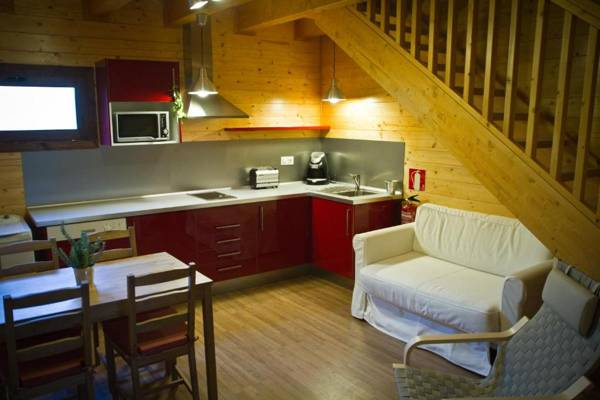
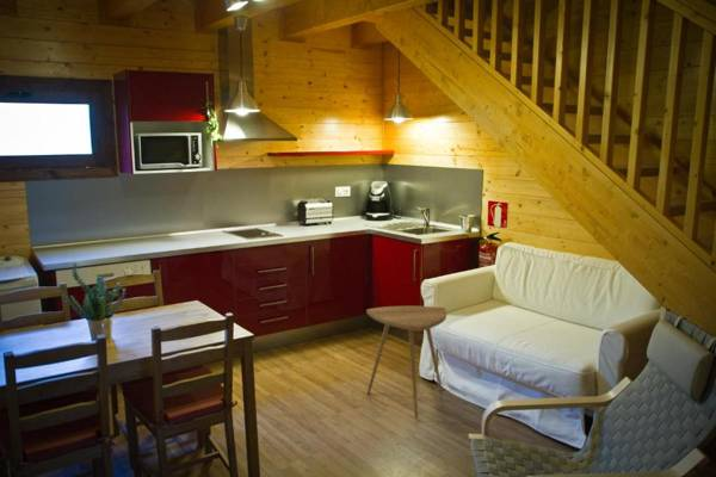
+ side table [365,305,448,421]
